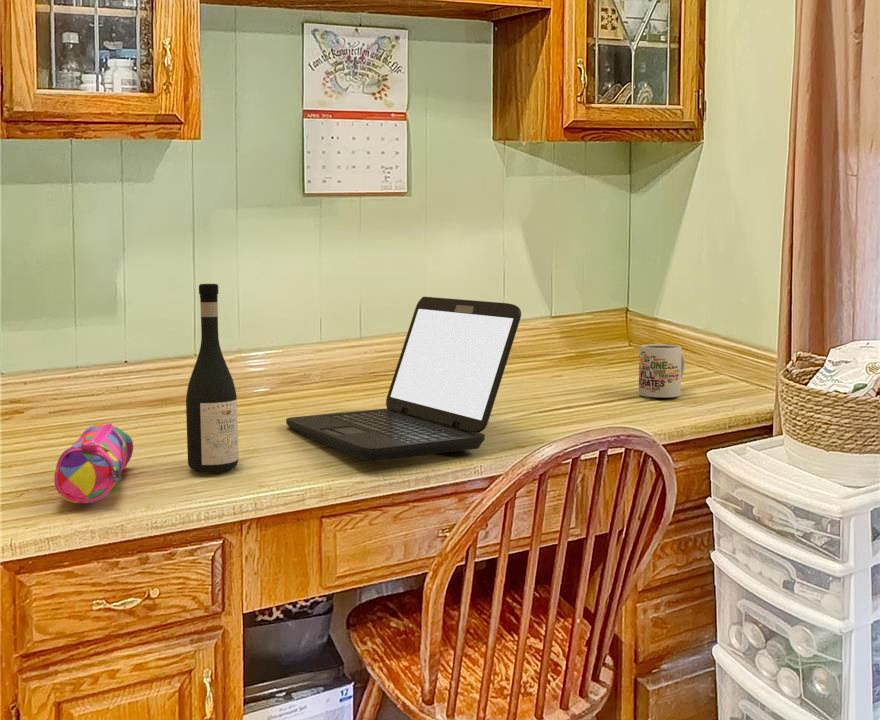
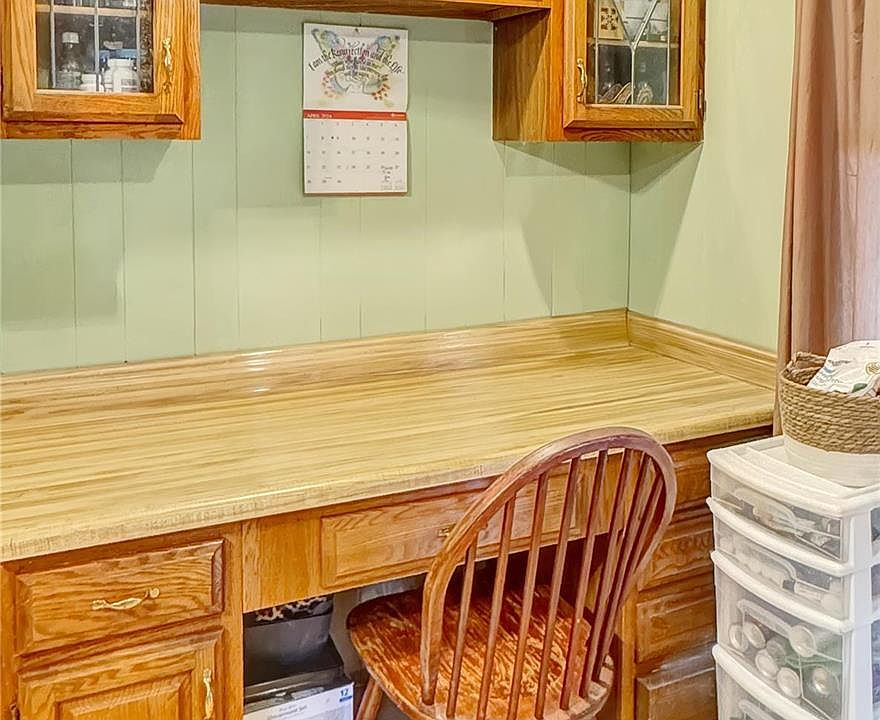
- laptop [285,296,522,462]
- pencil case [53,422,134,504]
- wine bottle [185,283,239,474]
- mug [638,343,686,399]
